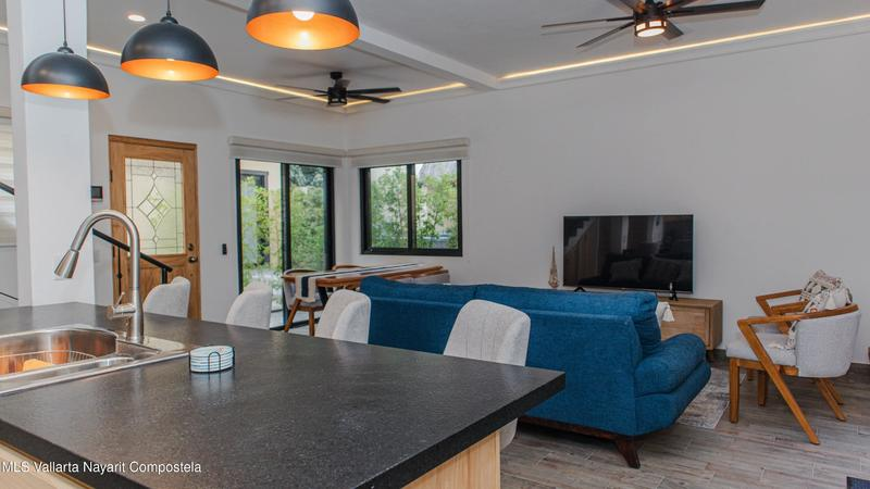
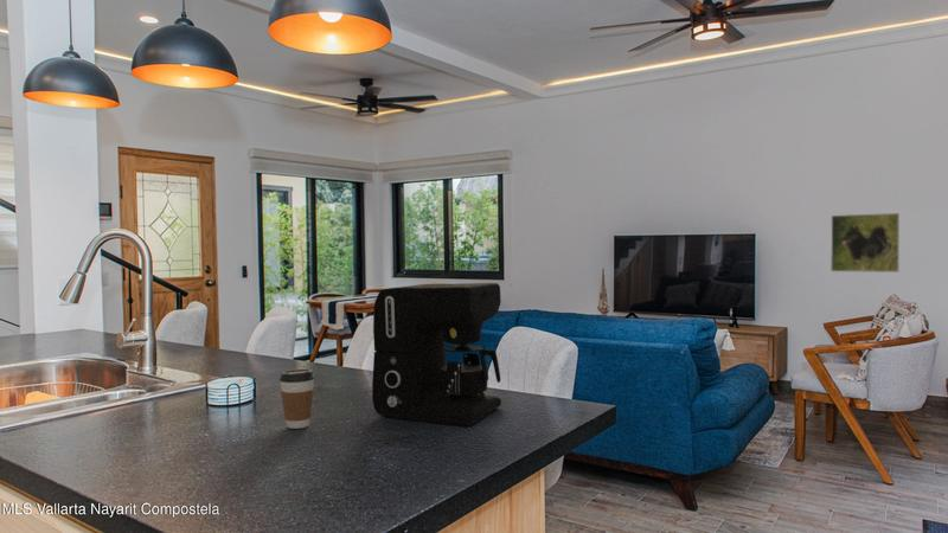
+ coffee maker [371,282,502,426]
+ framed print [830,212,901,274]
+ coffee cup [278,368,315,430]
